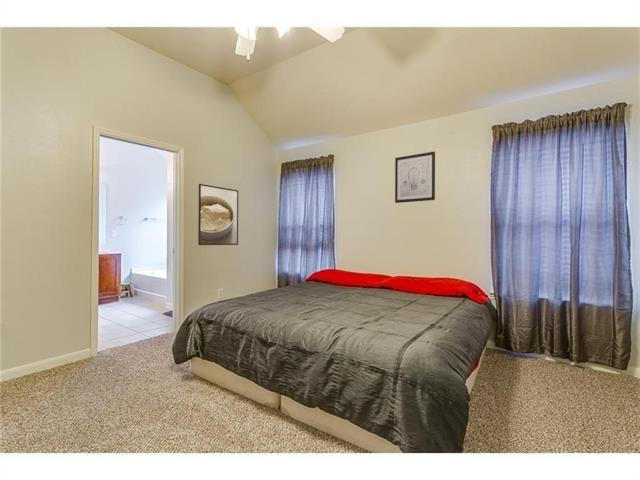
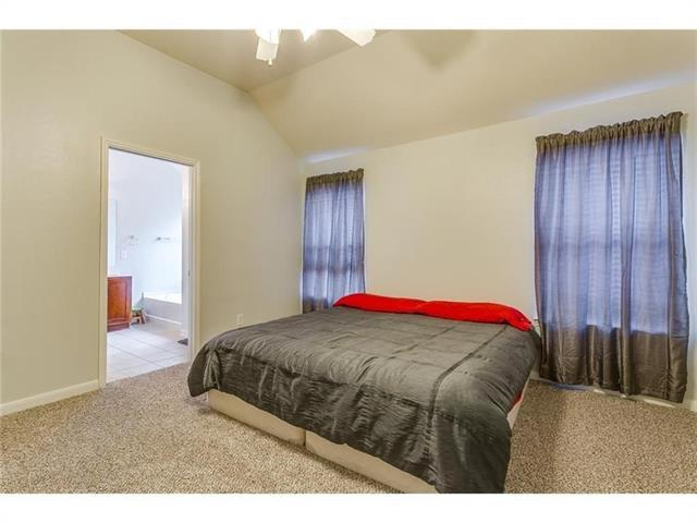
- wall art [394,151,436,204]
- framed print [197,183,239,246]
